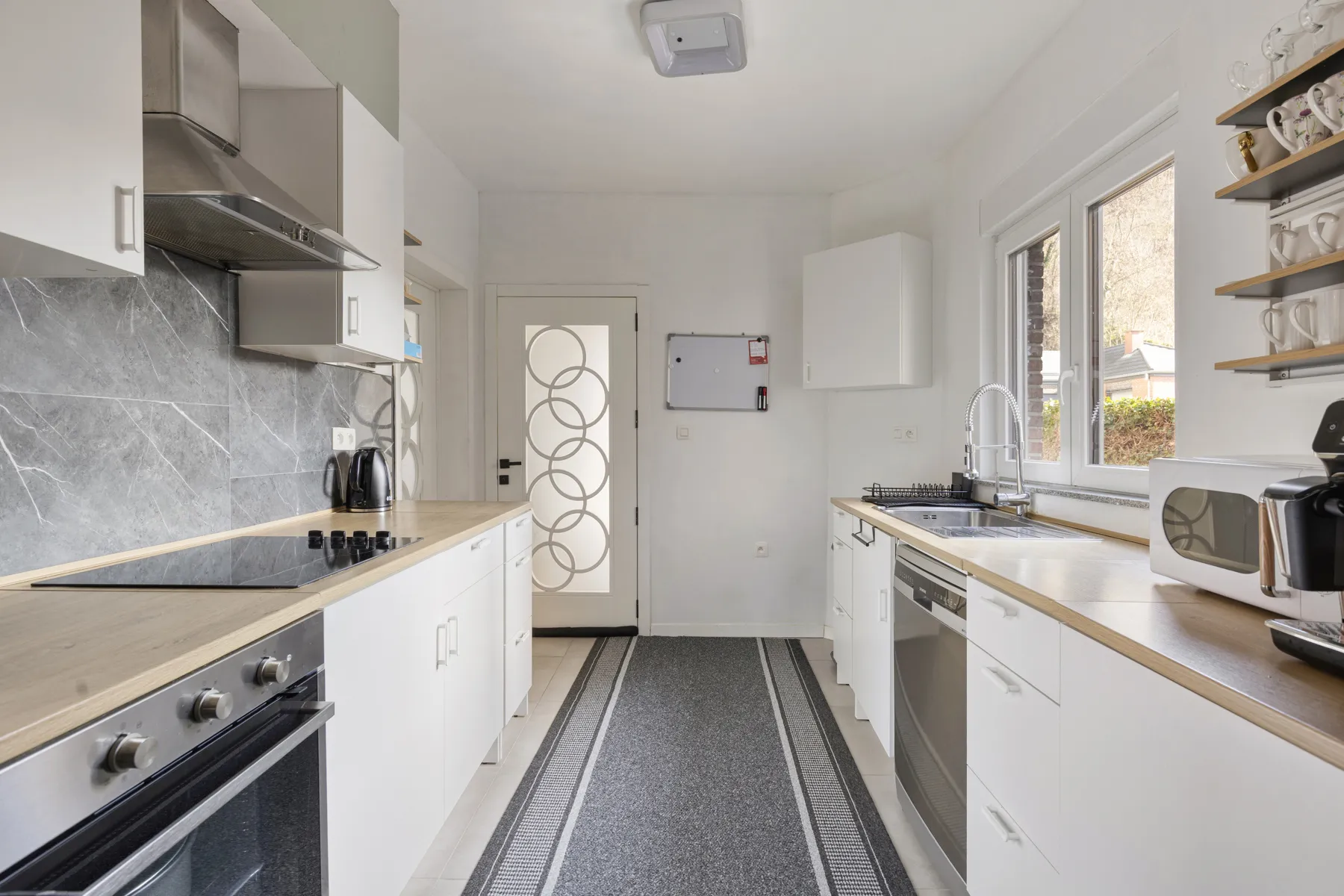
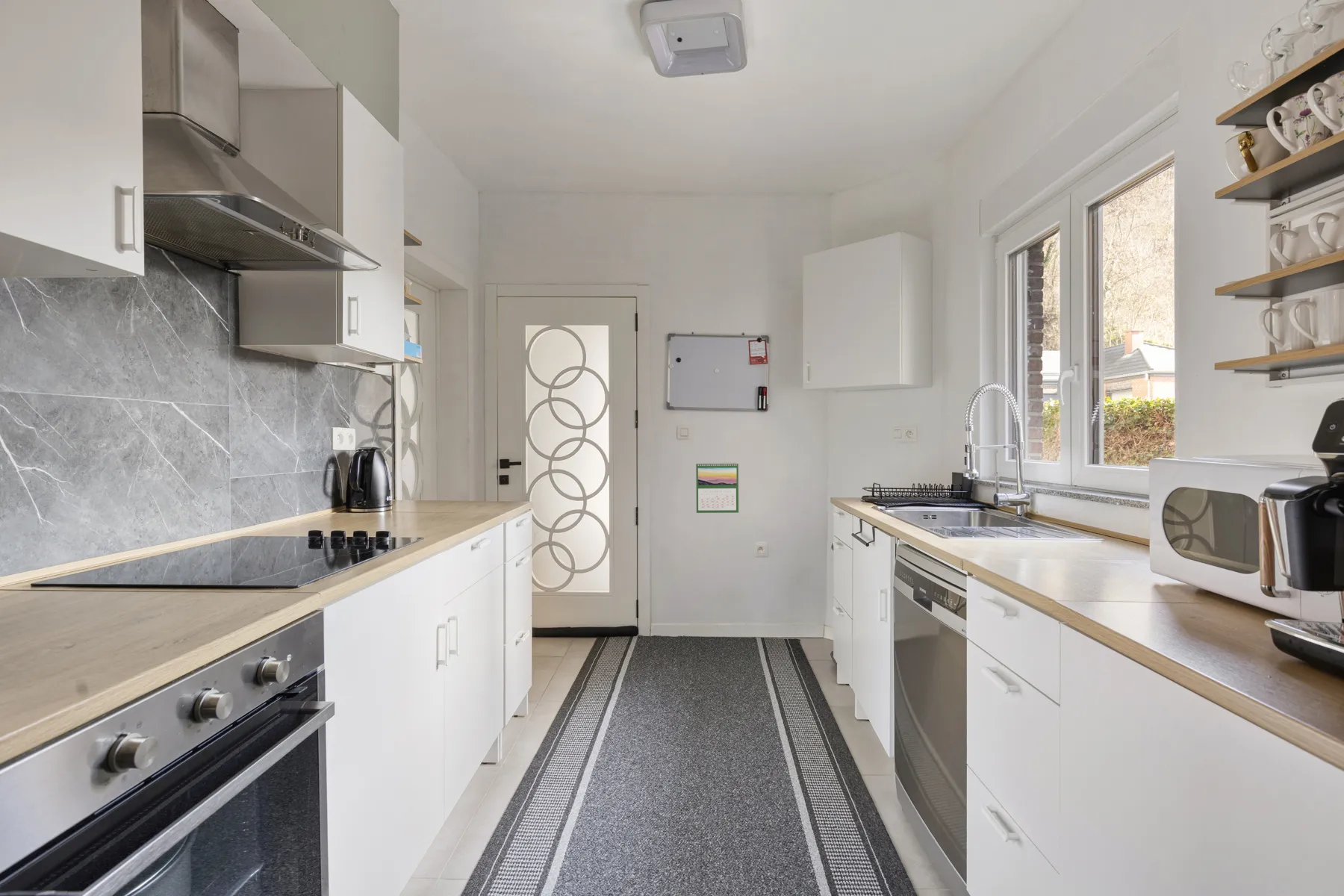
+ calendar [695,461,739,514]
